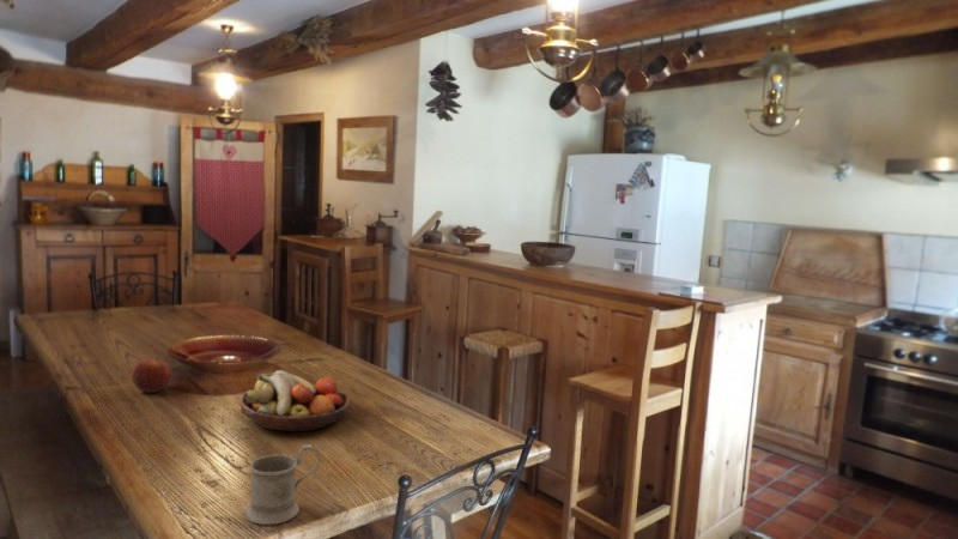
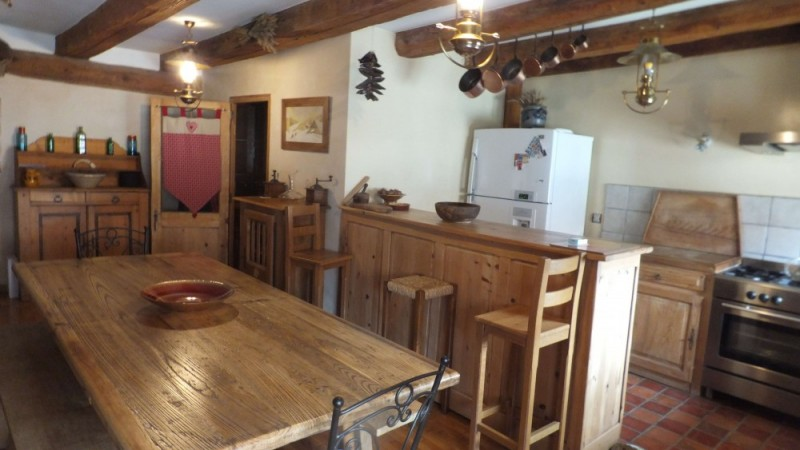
- mug [244,443,322,526]
- apple [131,356,172,394]
- fruit bowl [240,369,351,434]
